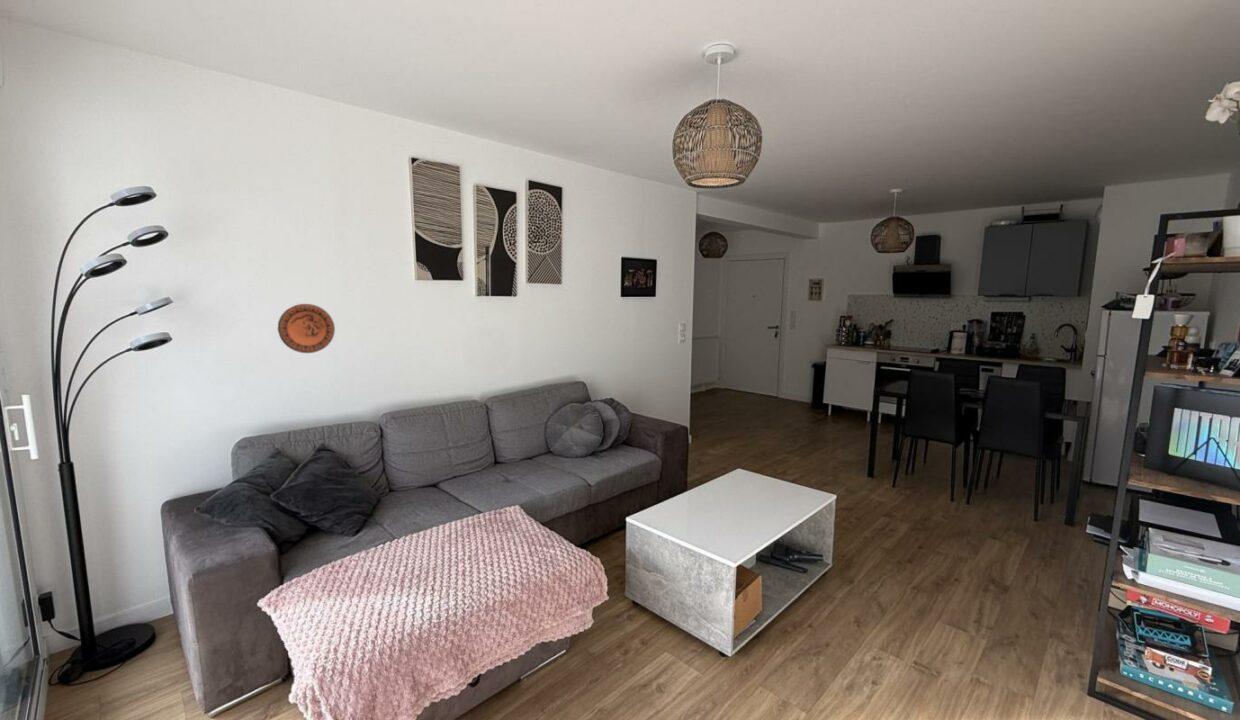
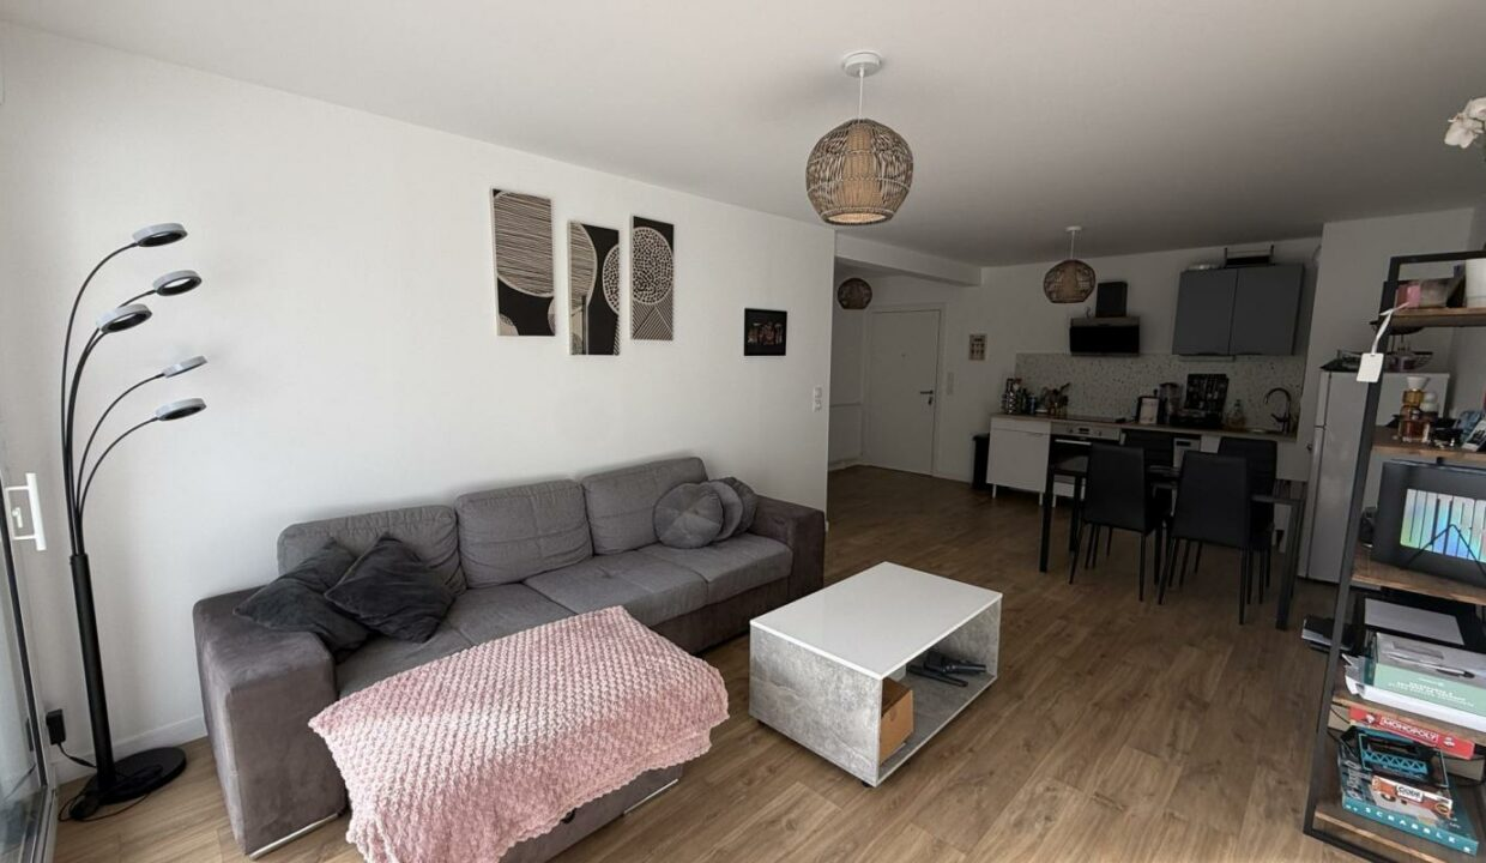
- decorative plate [277,303,336,354]
